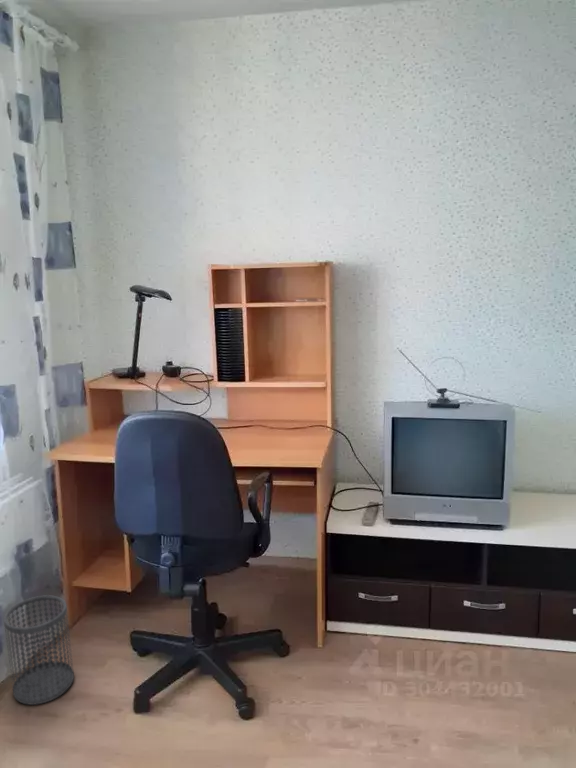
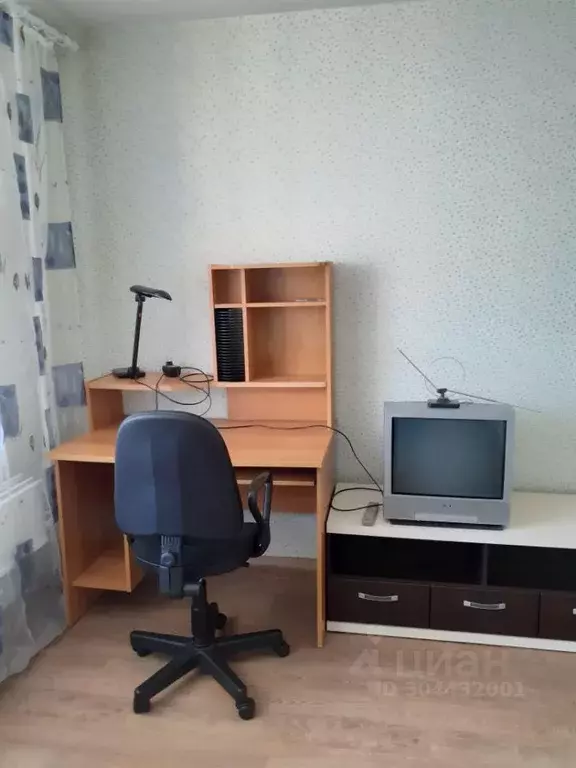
- wastebasket [3,594,75,706]
